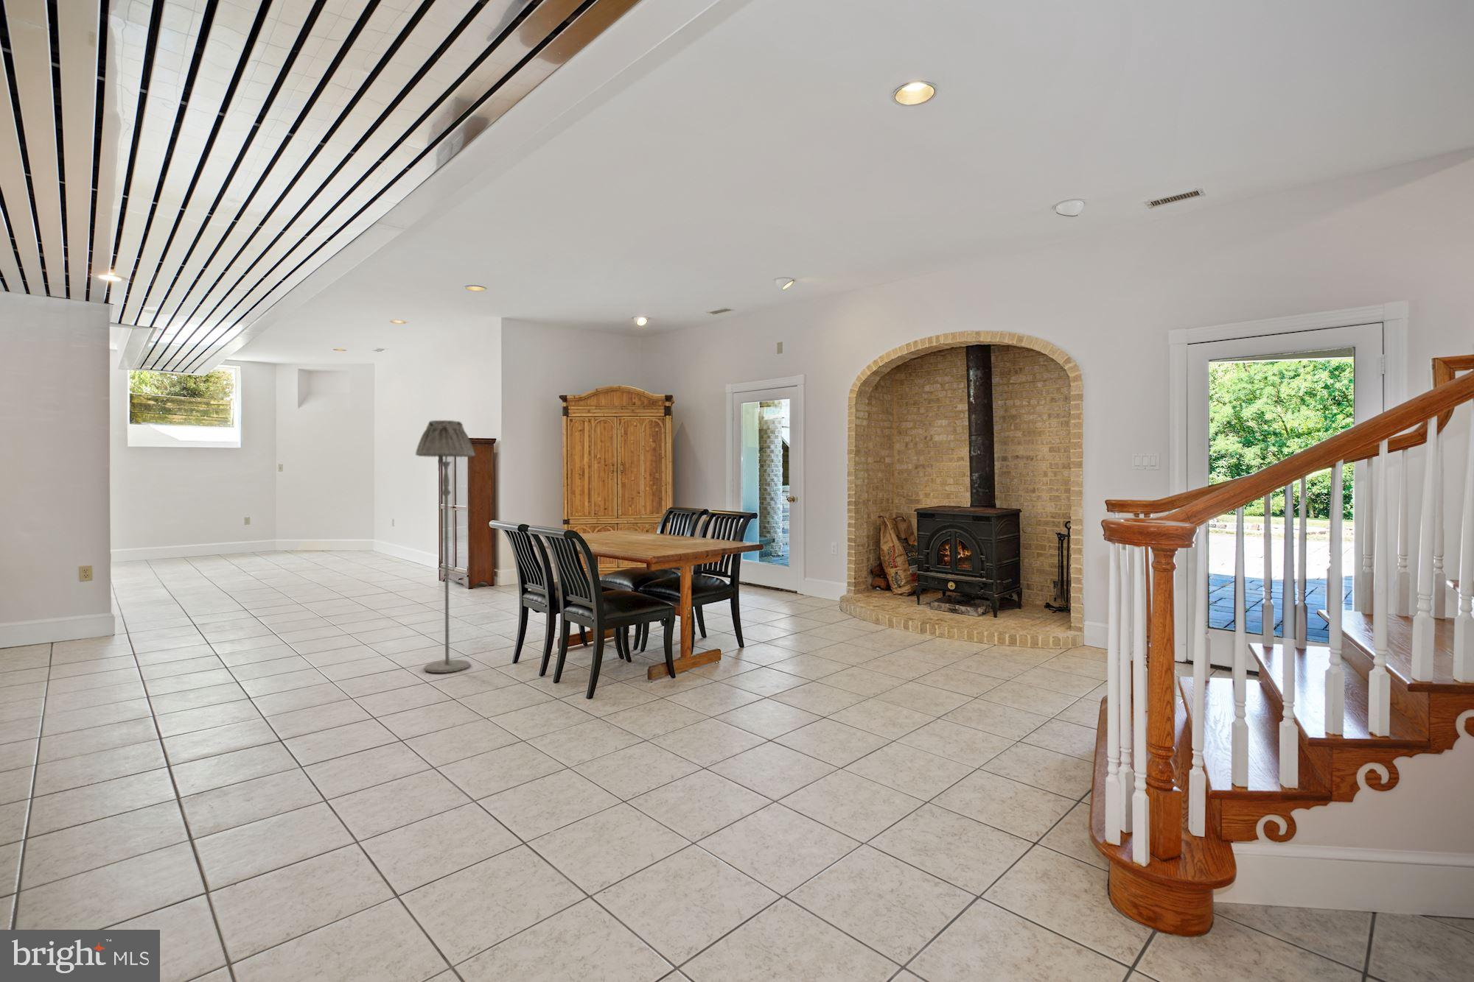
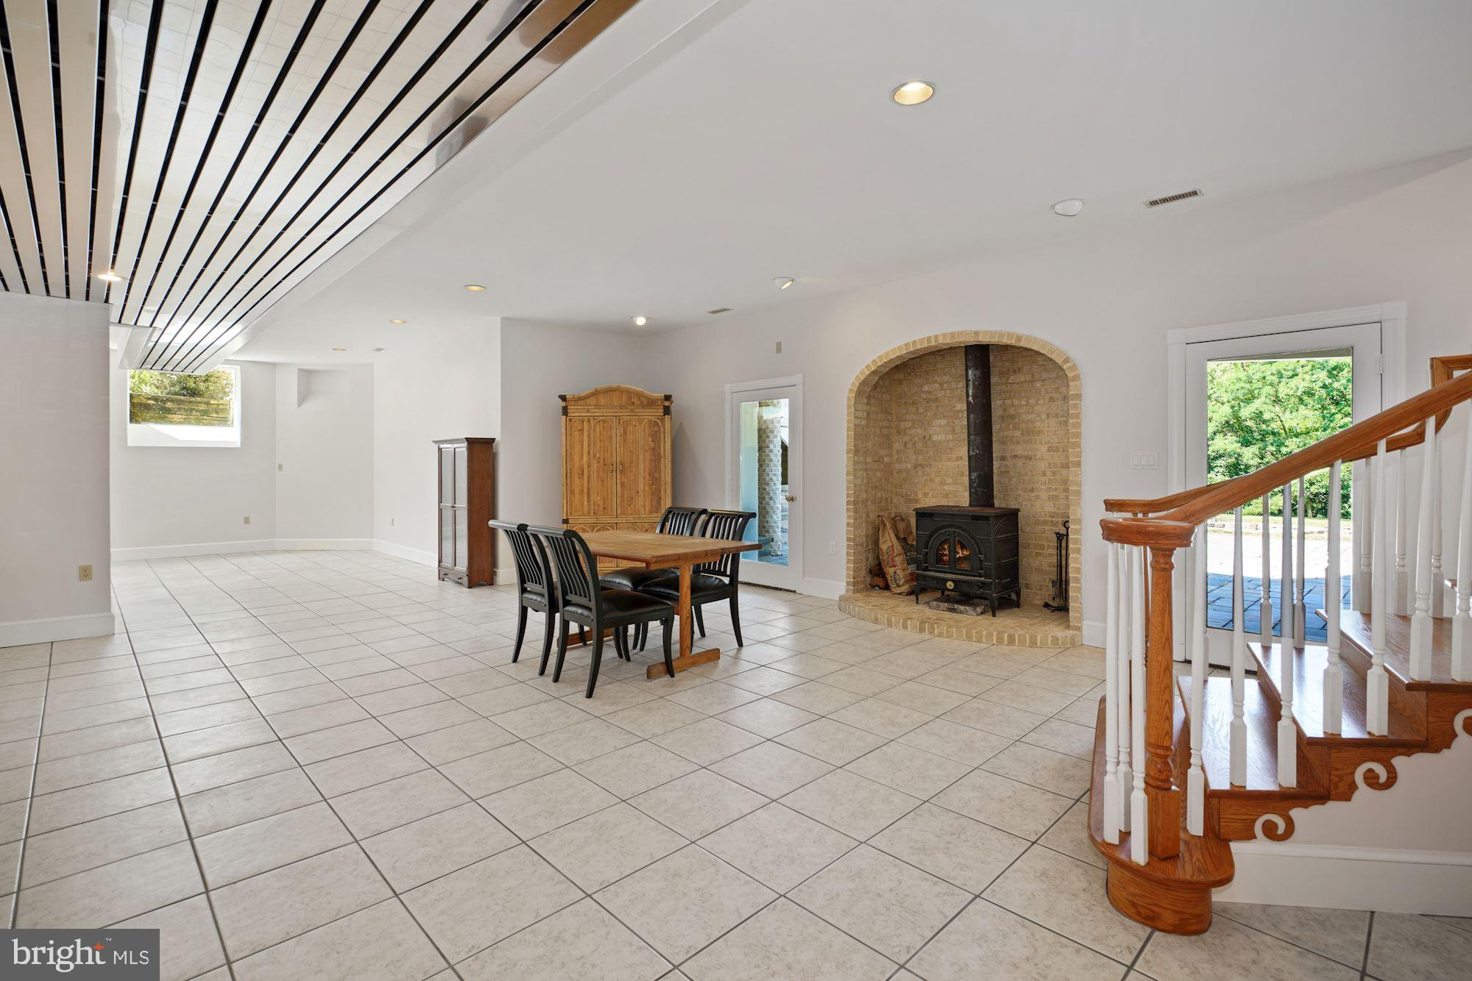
- floor lamp [415,420,476,674]
